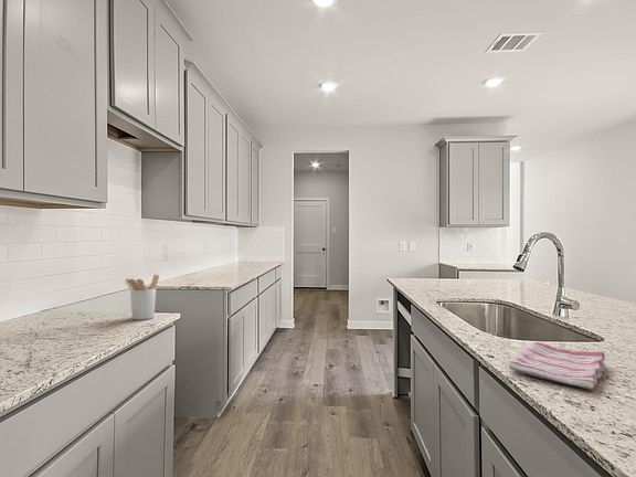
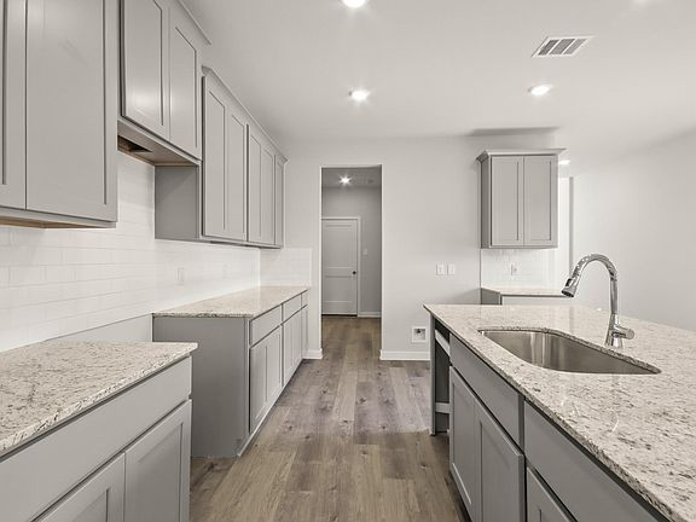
- utensil holder [124,274,160,321]
- dish towel [508,341,606,391]
